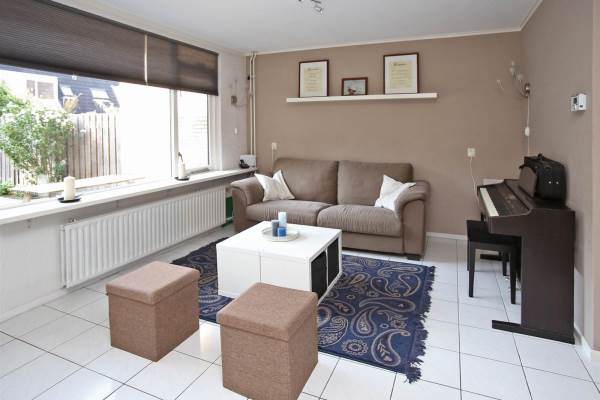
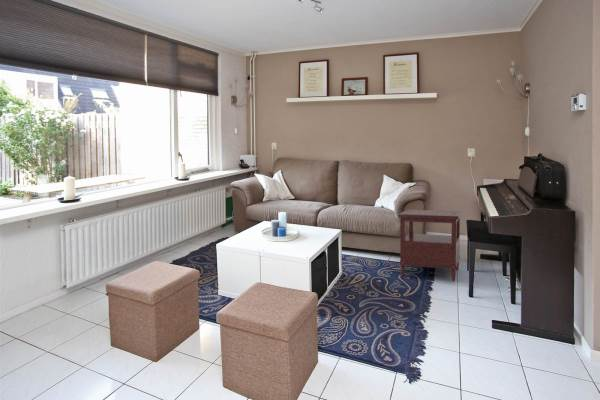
+ side table [397,209,463,282]
